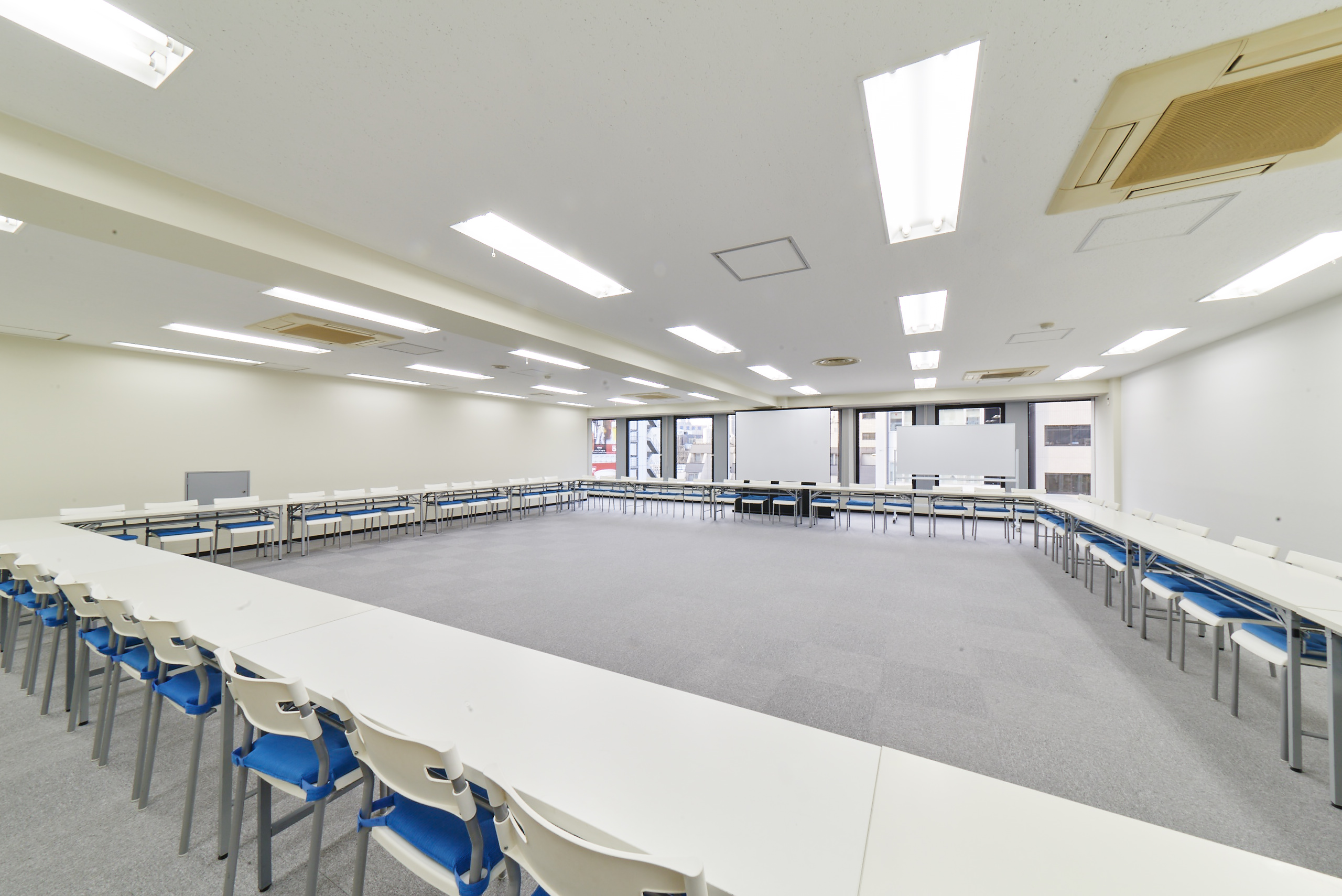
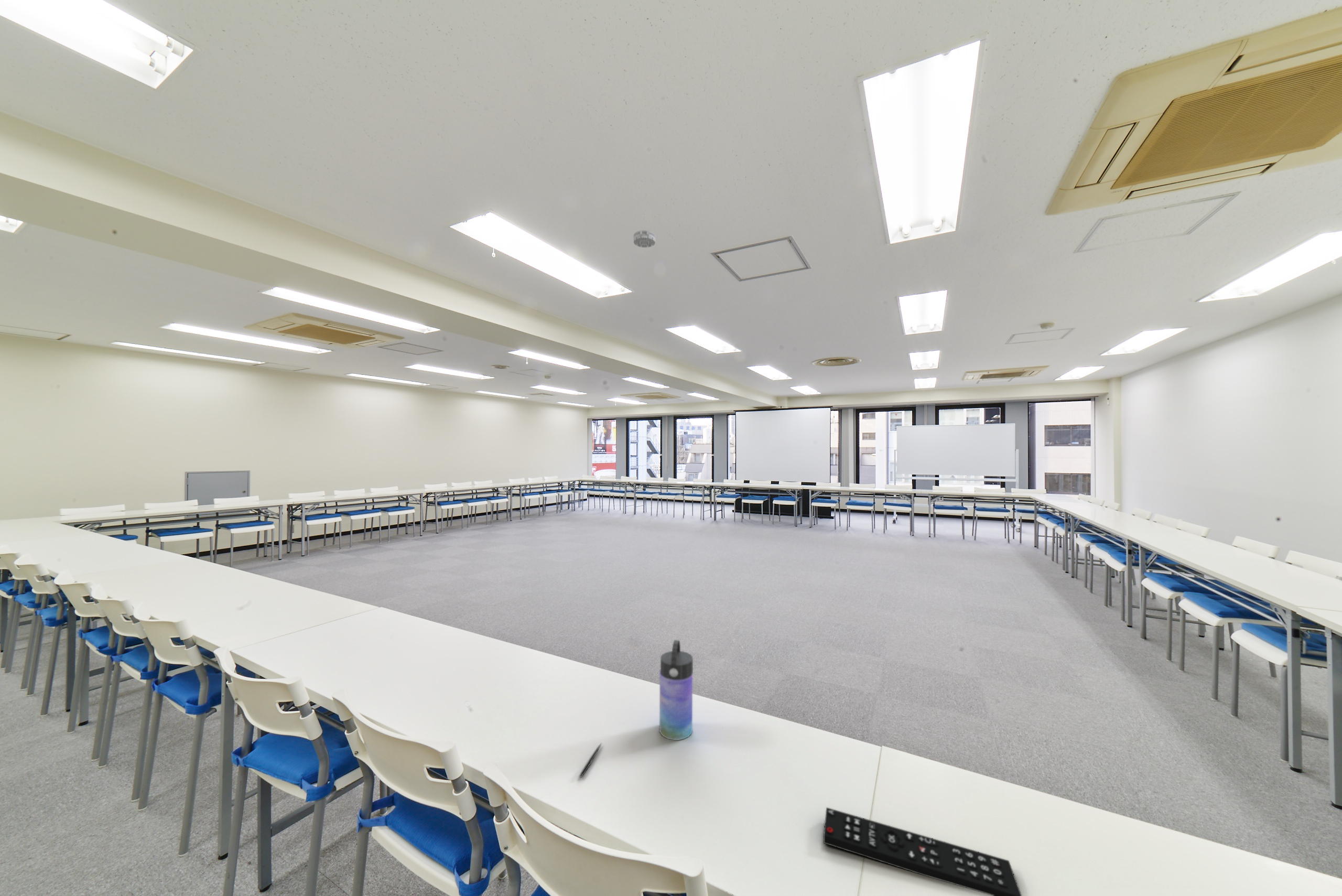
+ pen [579,742,602,778]
+ water bottle [659,639,694,741]
+ remote control [823,807,1022,896]
+ smoke detector [633,230,656,248]
